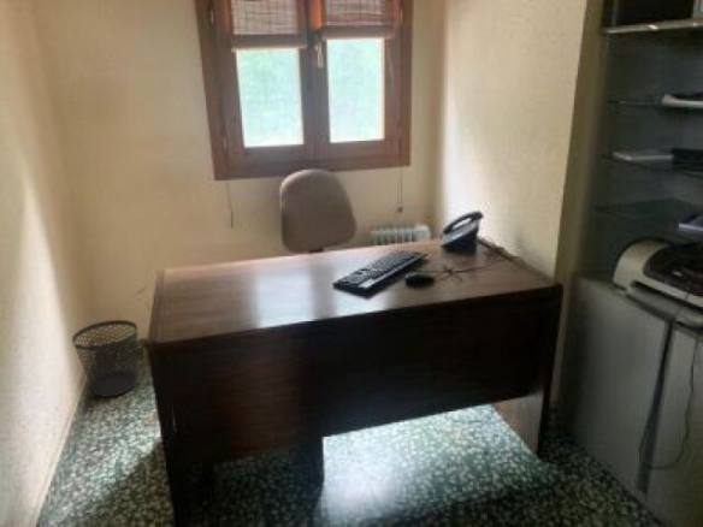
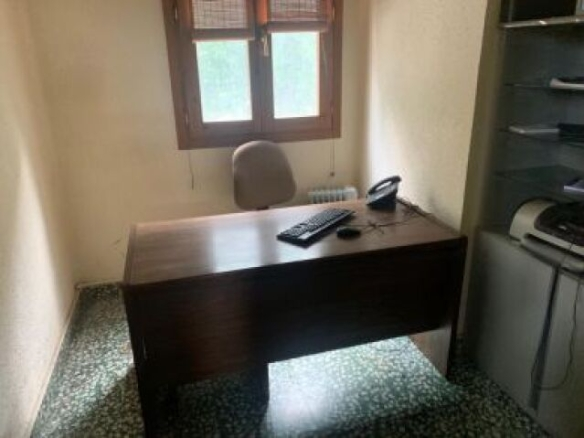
- wastebasket [71,319,138,398]
